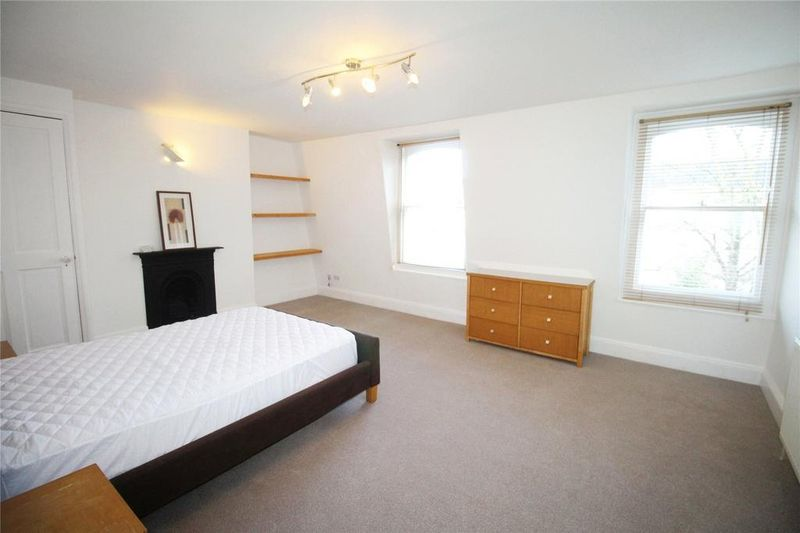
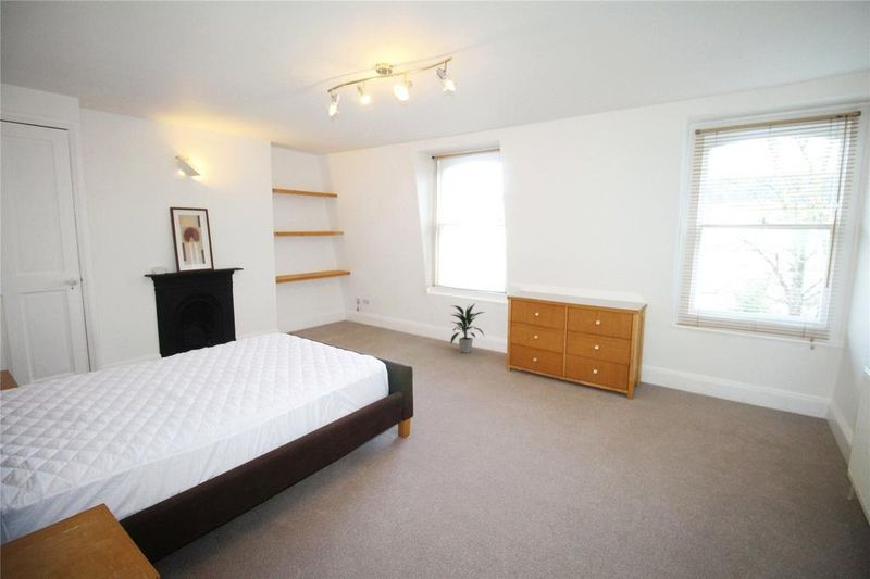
+ indoor plant [449,303,487,354]
